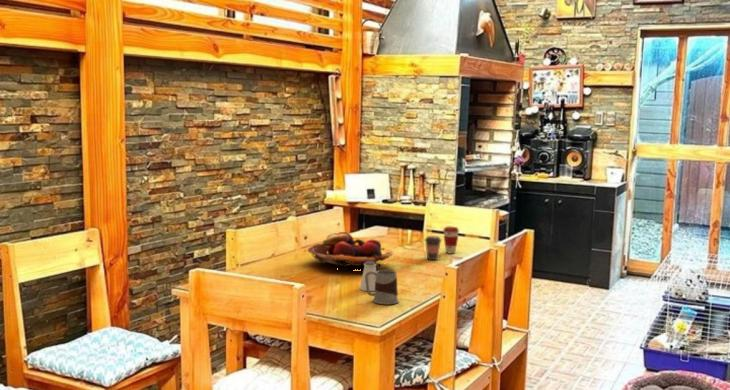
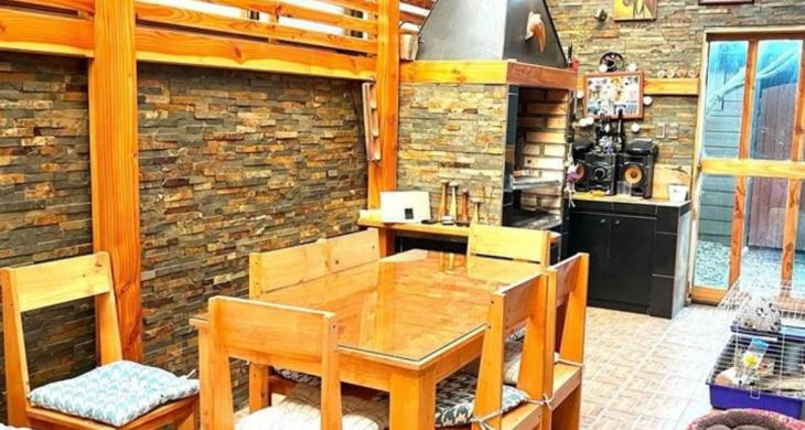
- coffee cup [424,235,443,261]
- coffee cup [442,225,460,255]
- fruit basket [307,231,394,272]
- saltshaker [359,262,377,292]
- mug [365,269,400,305]
